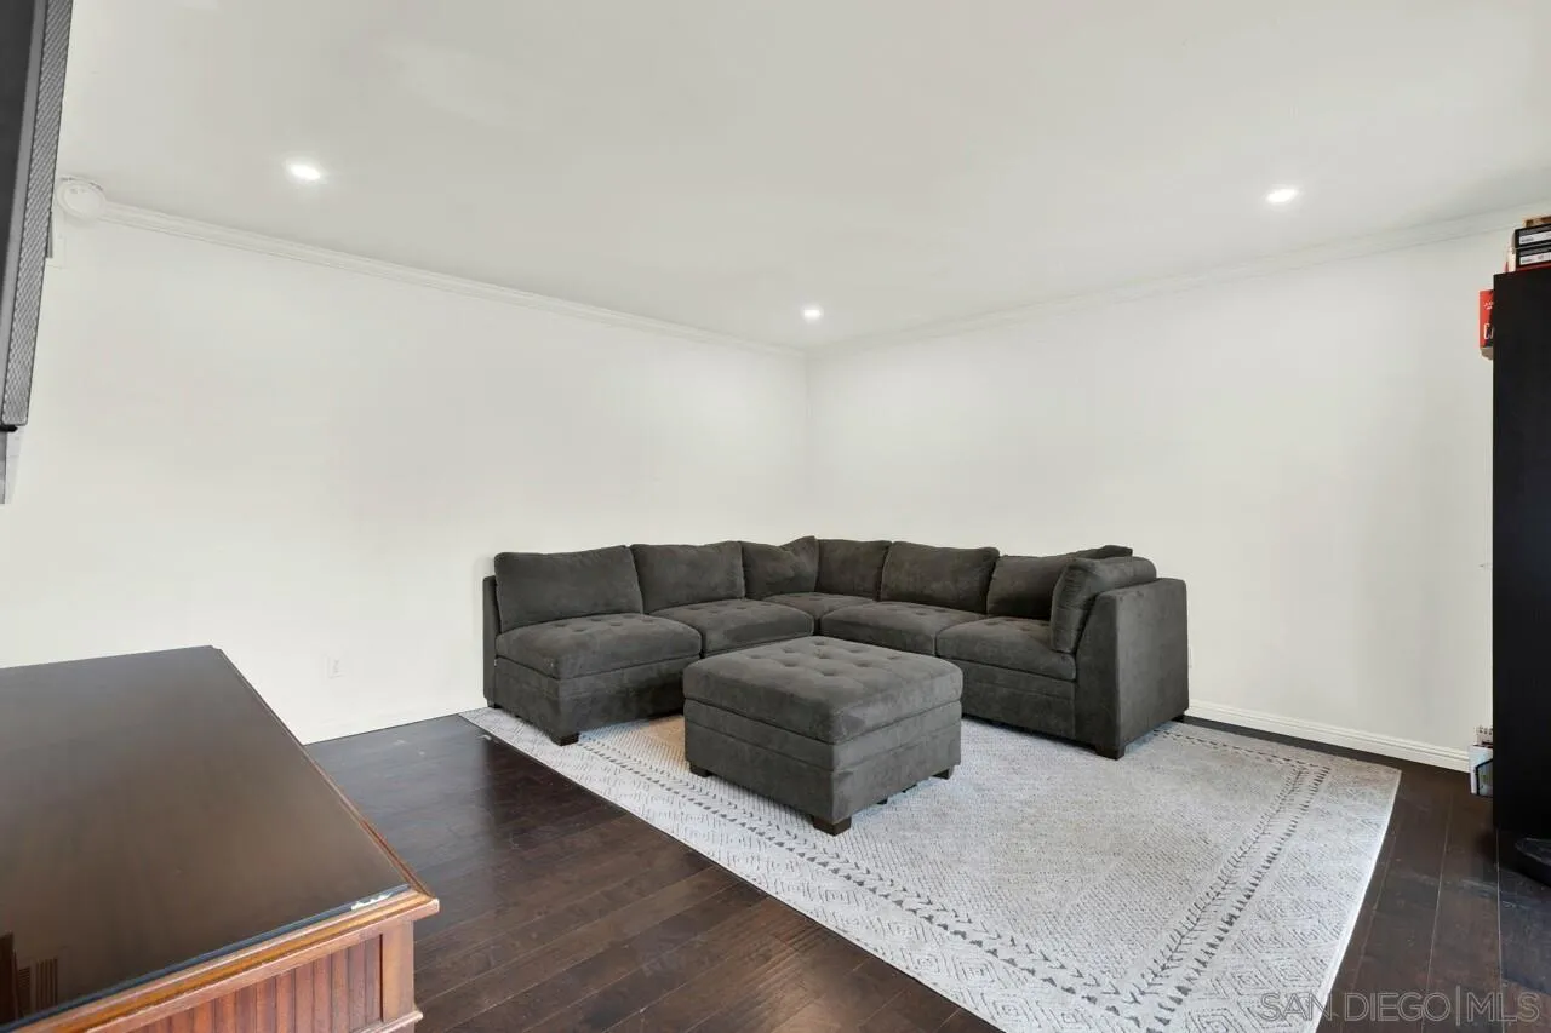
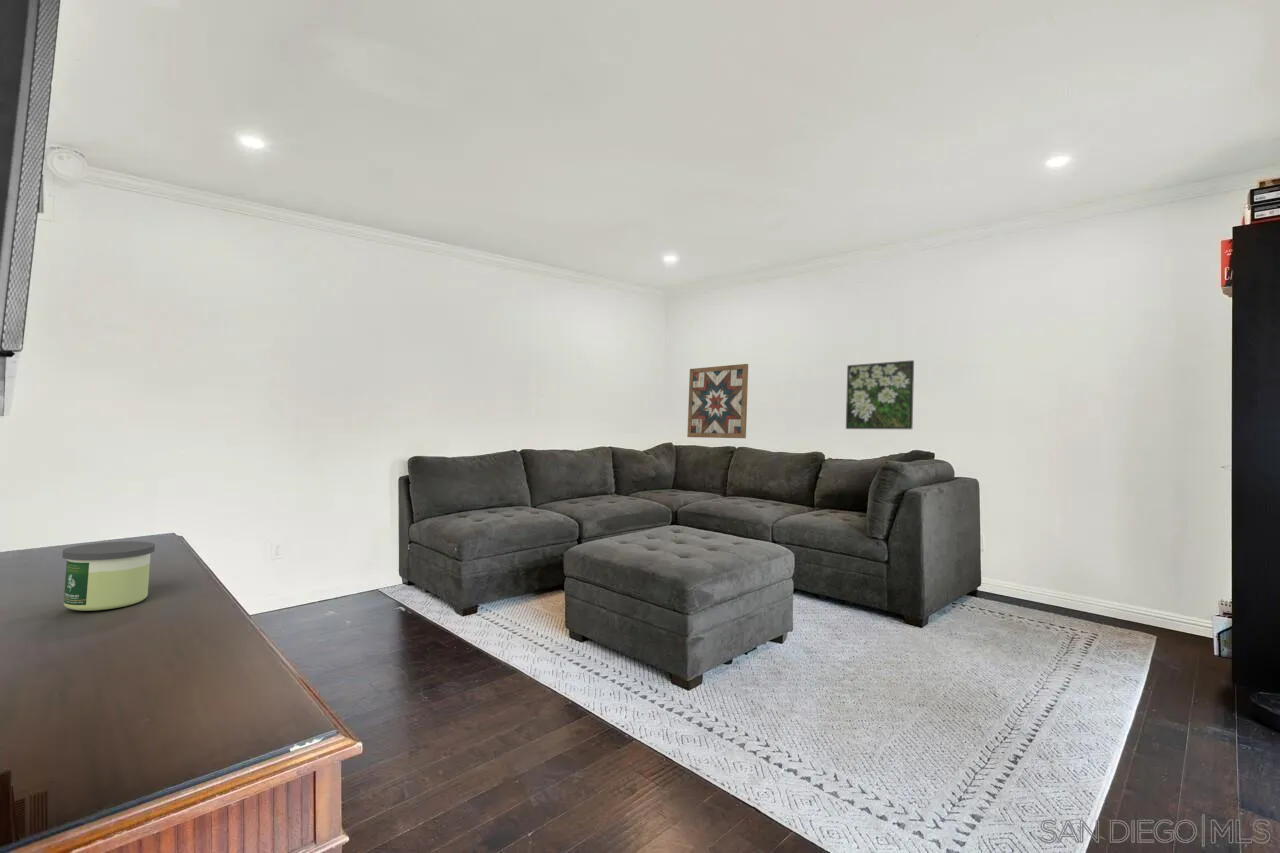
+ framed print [845,359,915,430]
+ wall art [686,363,749,439]
+ candle [61,540,156,612]
